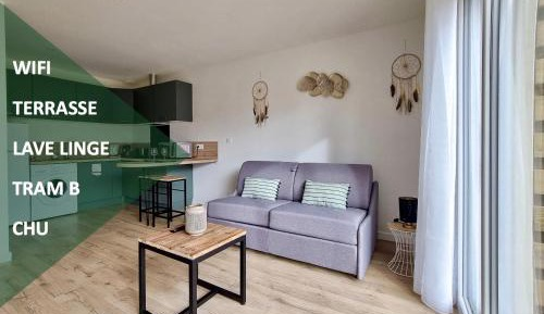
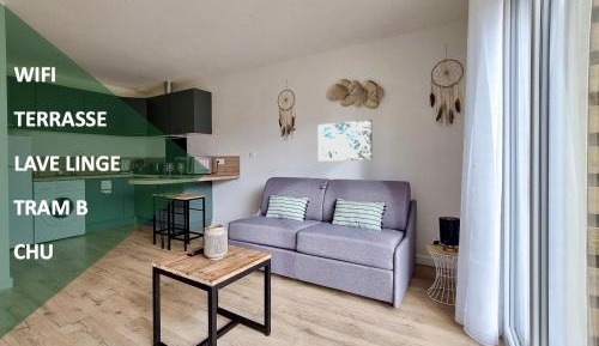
+ wall art [317,119,374,162]
